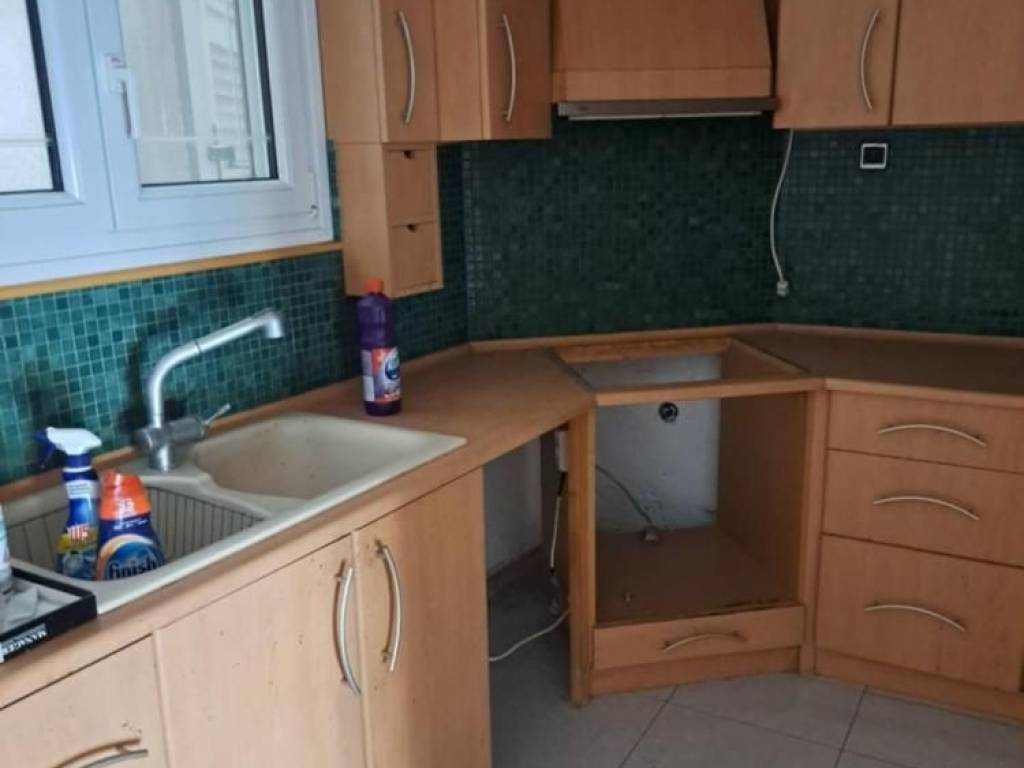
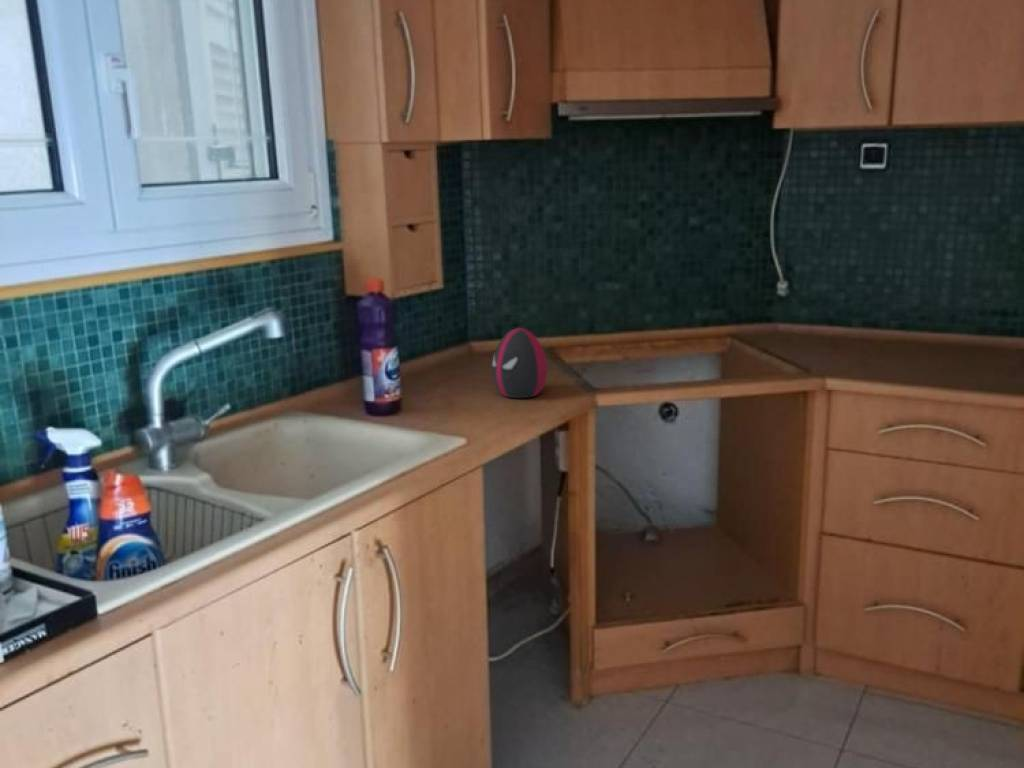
+ decorative egg [491,327,548,399]
